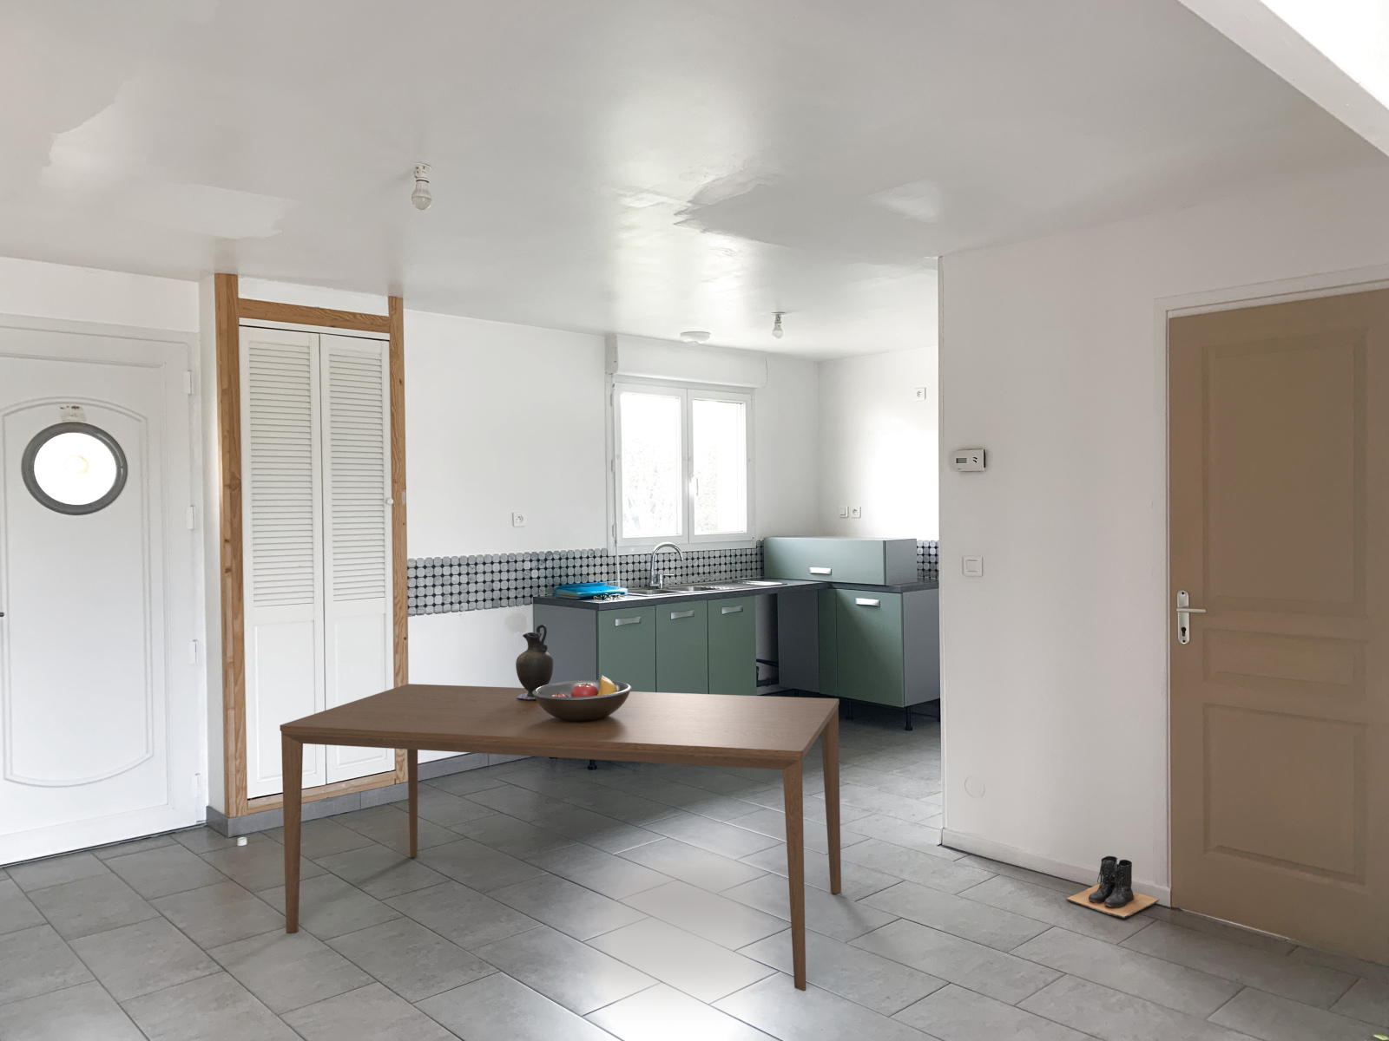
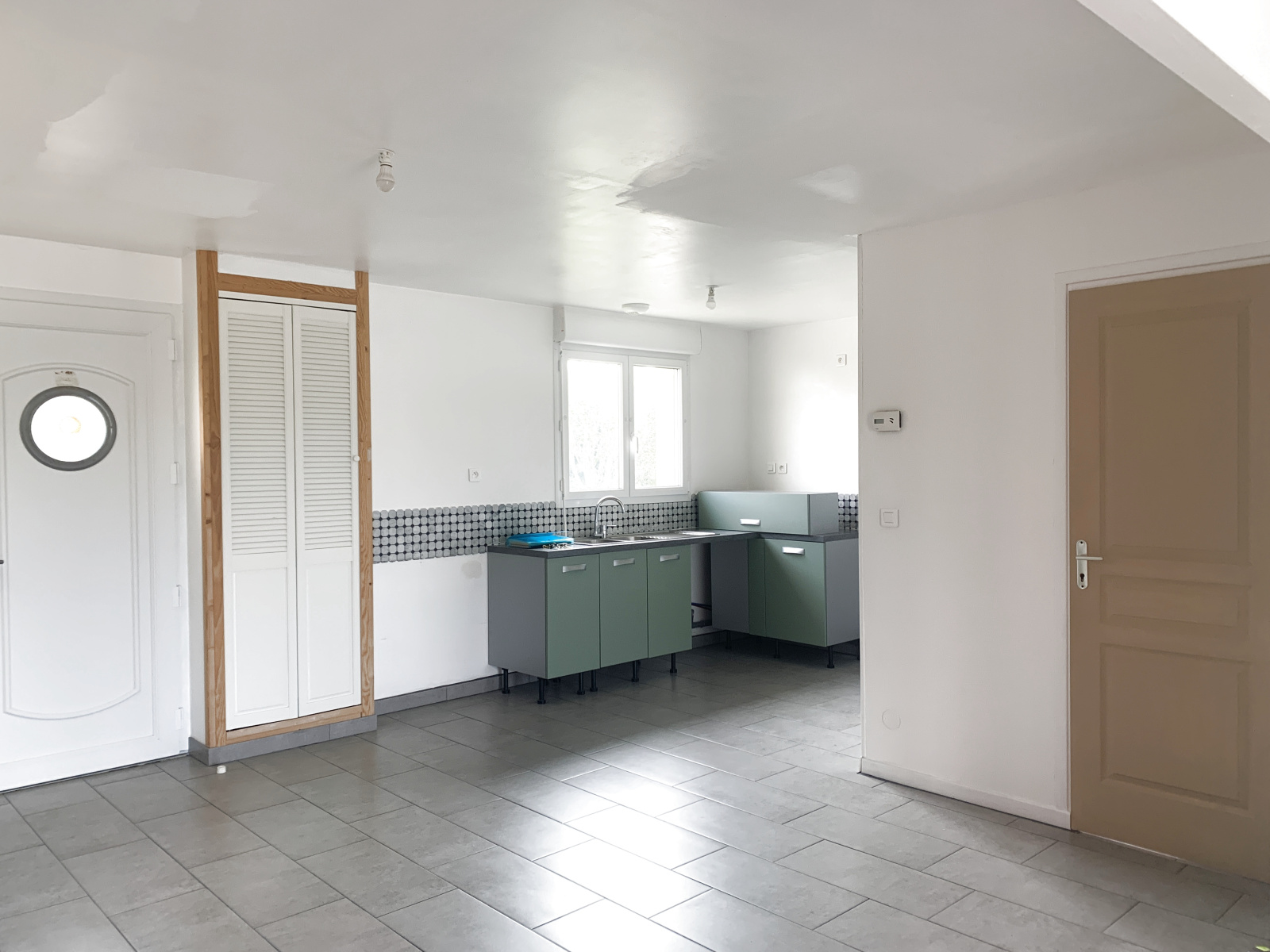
- fruit bowl [533,674,633,721]
- pitcher [515,623,553,700]
- dining table [279,682,842,993]
- boots [1065,855,1159,920]
